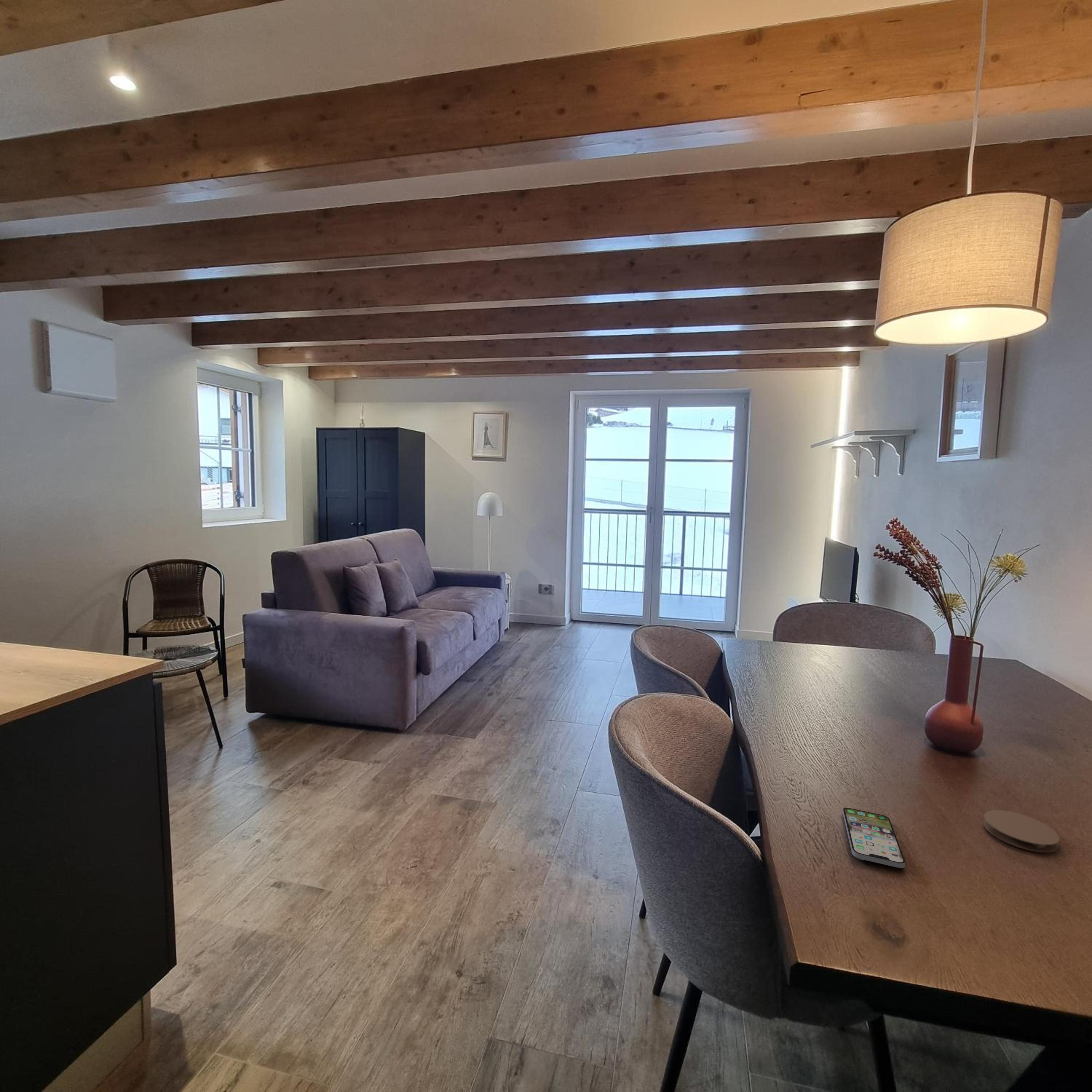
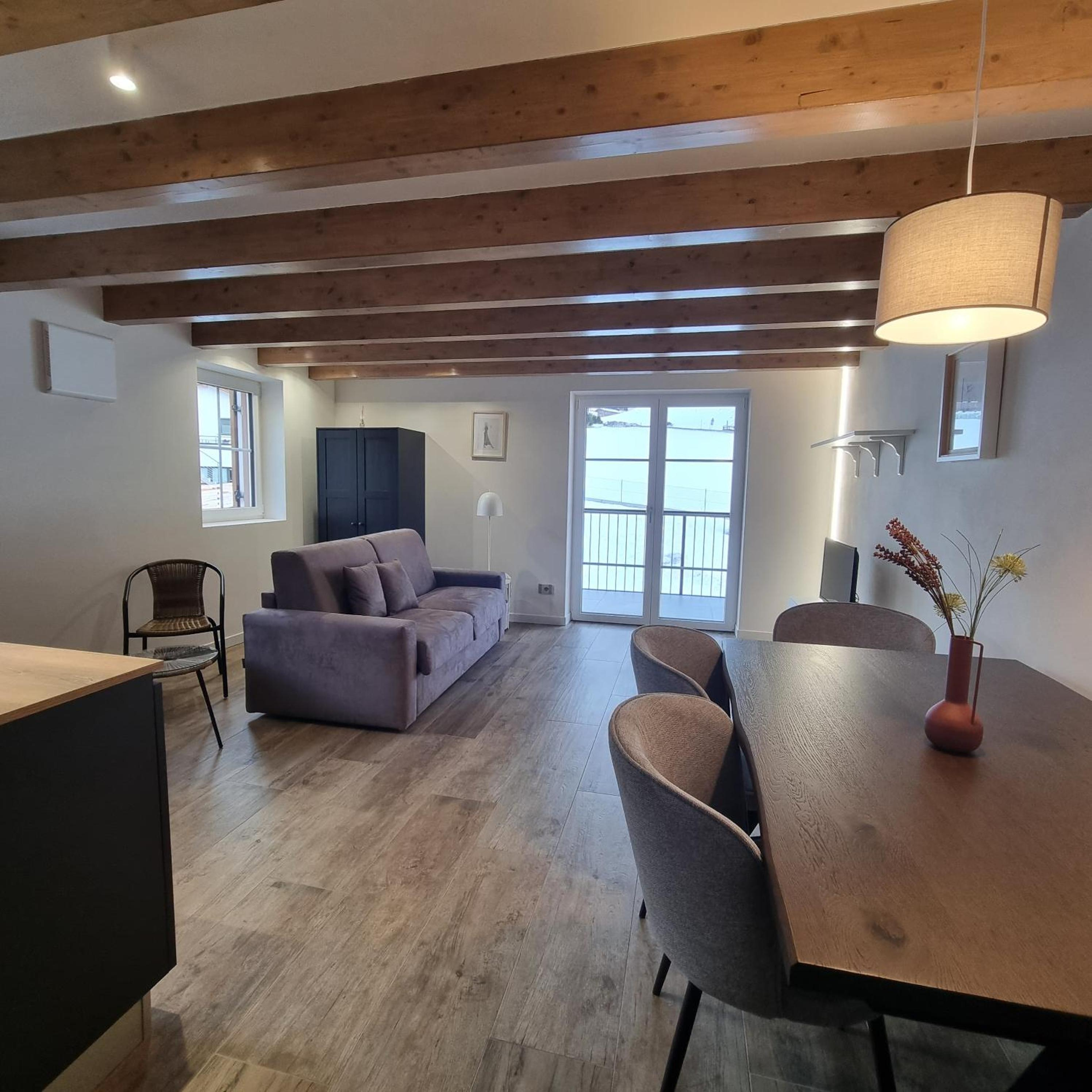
- coaster [983,810,1060,853]
- smartphone [842,807,905,868]
